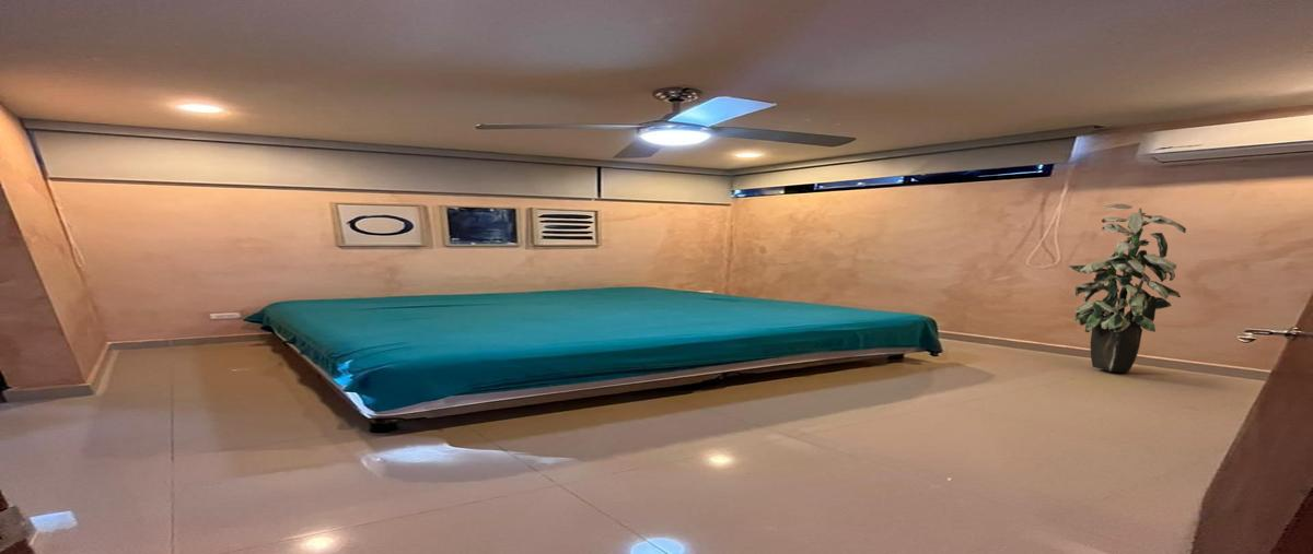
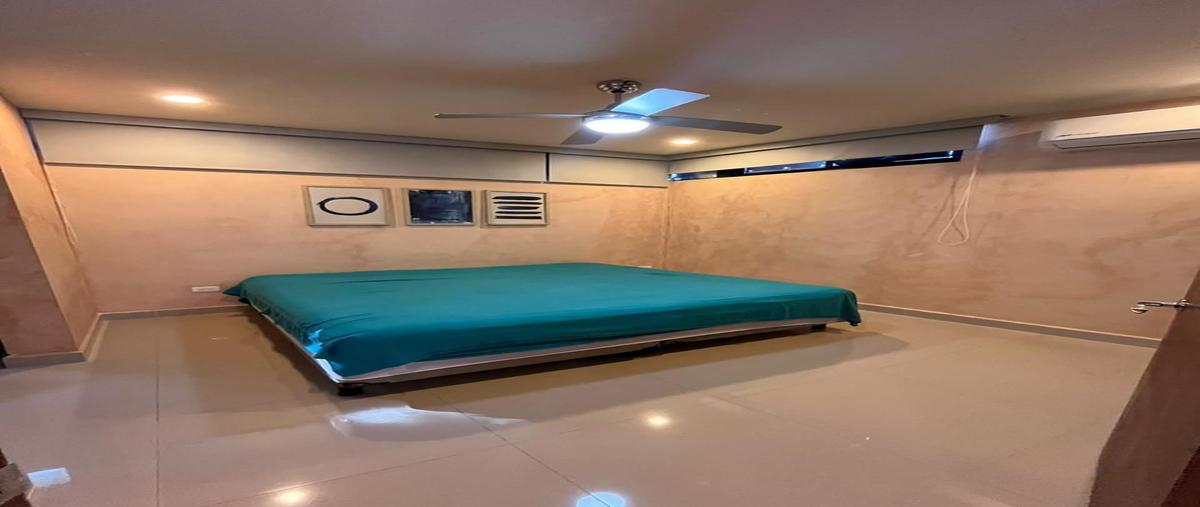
- indoor plant [1067,203,1187,375]
